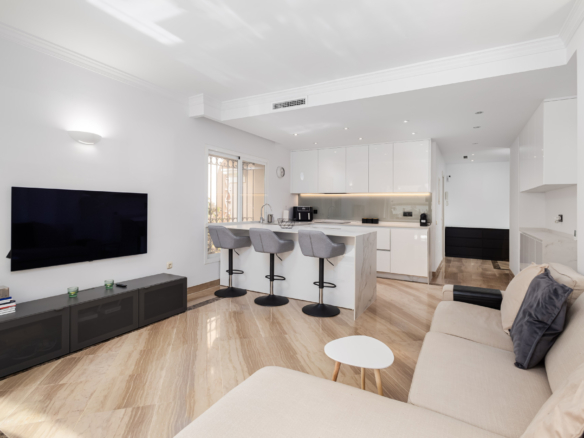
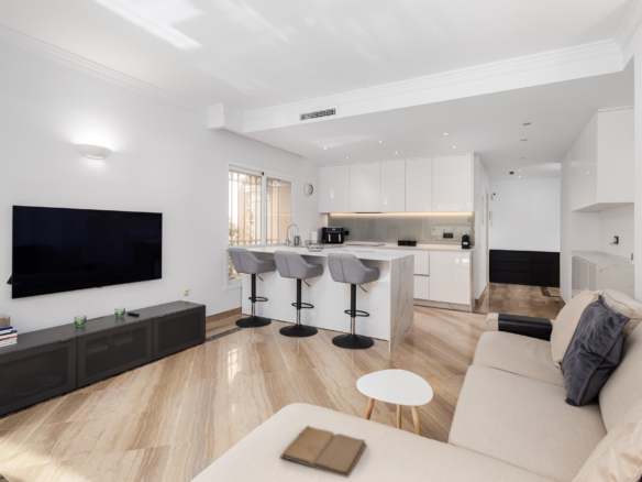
+ book [279,425,368,479]
